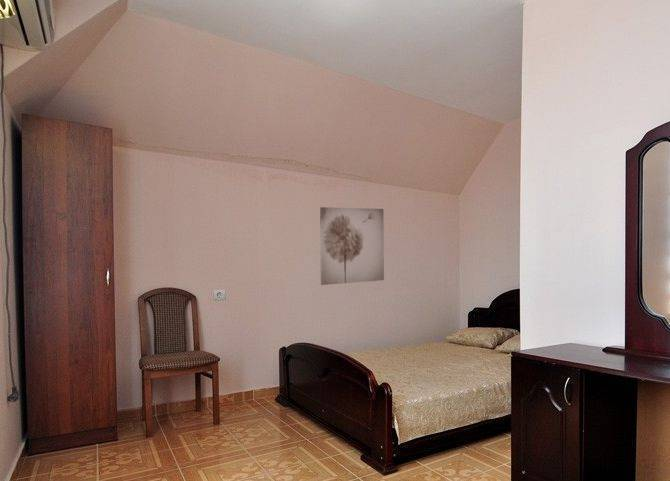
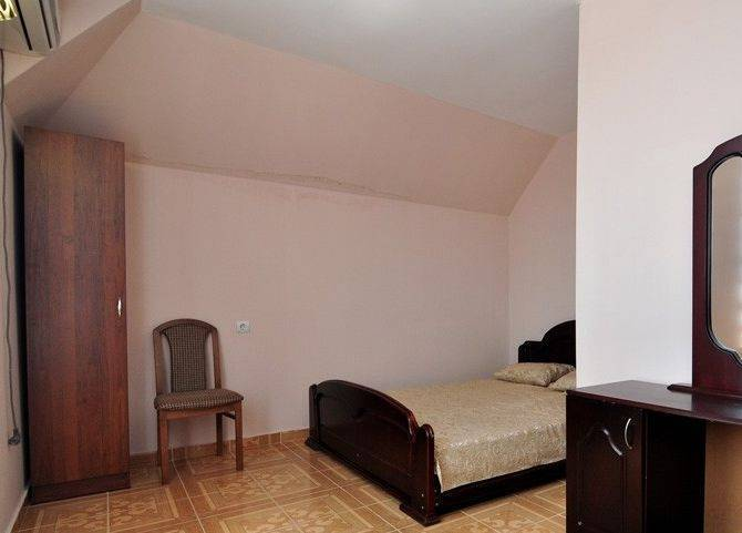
- wall art [319,206,385,286]
